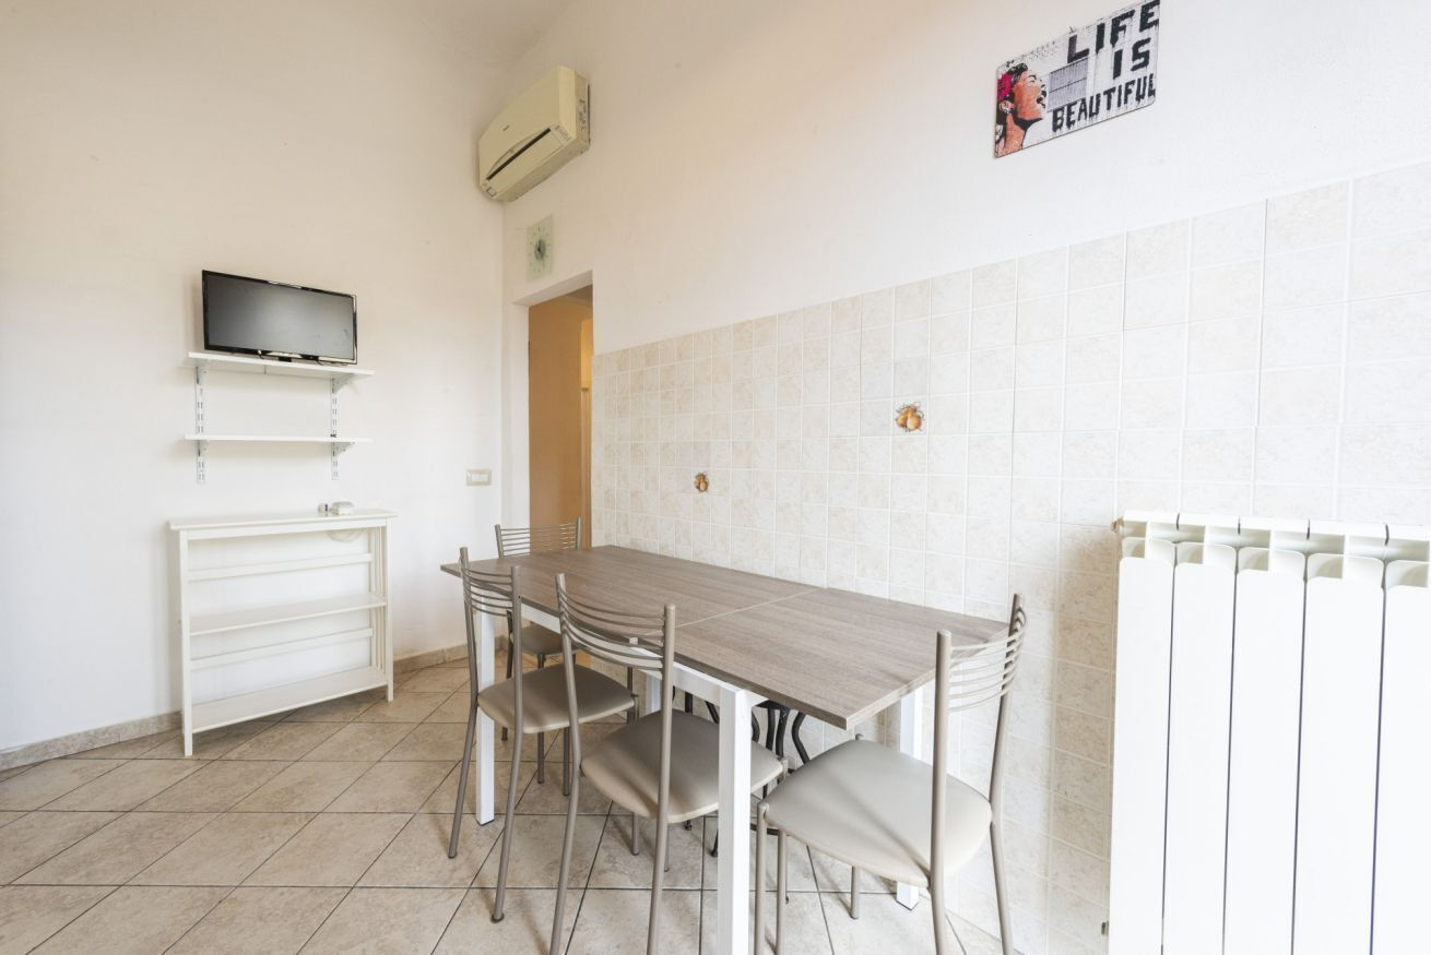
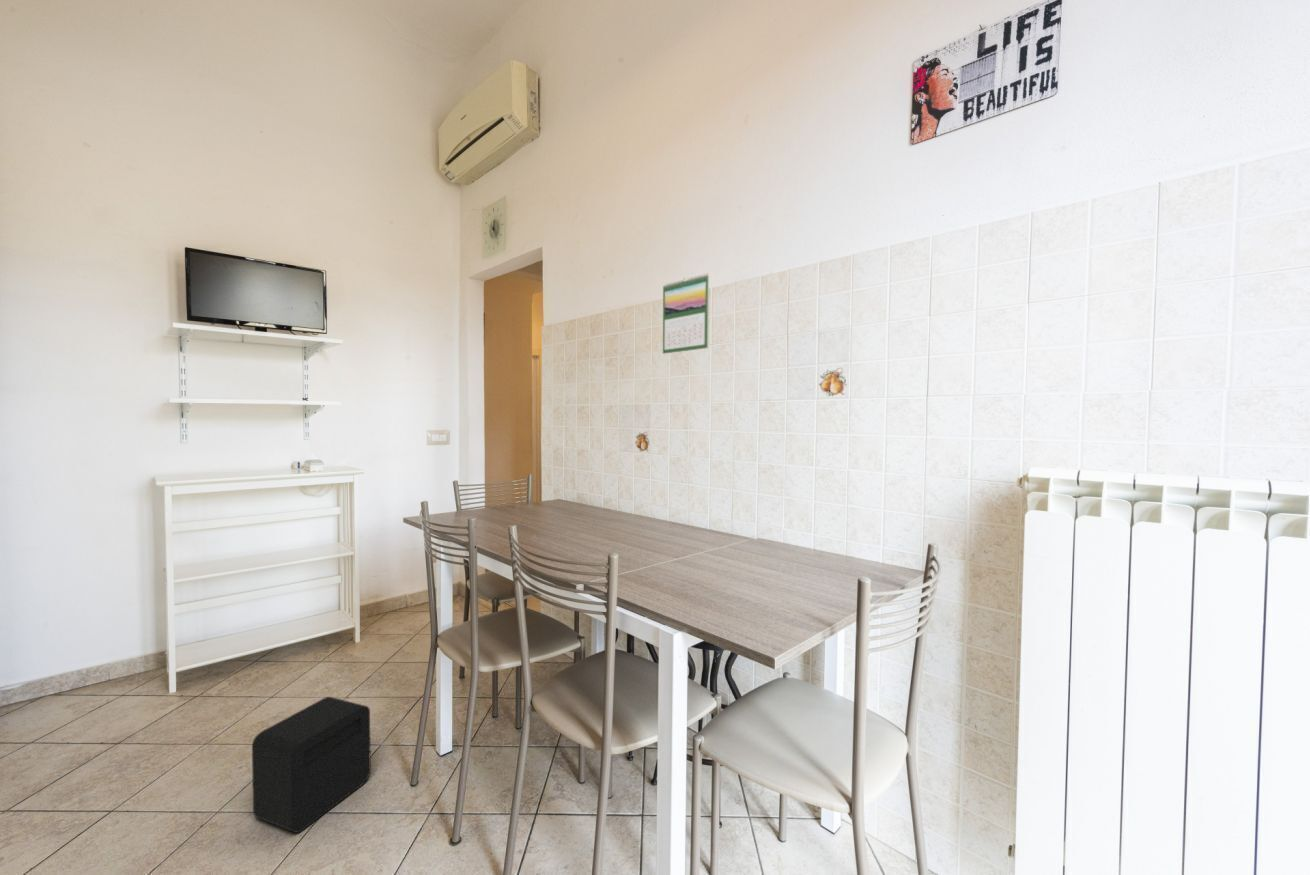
+ calendar [662,273,710,355]
+ air purifier [251,696,372,834]
